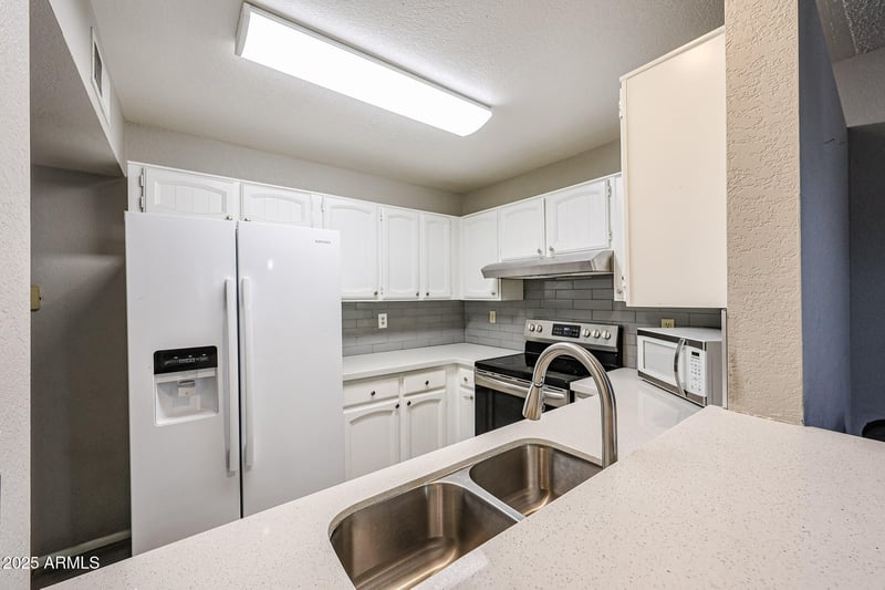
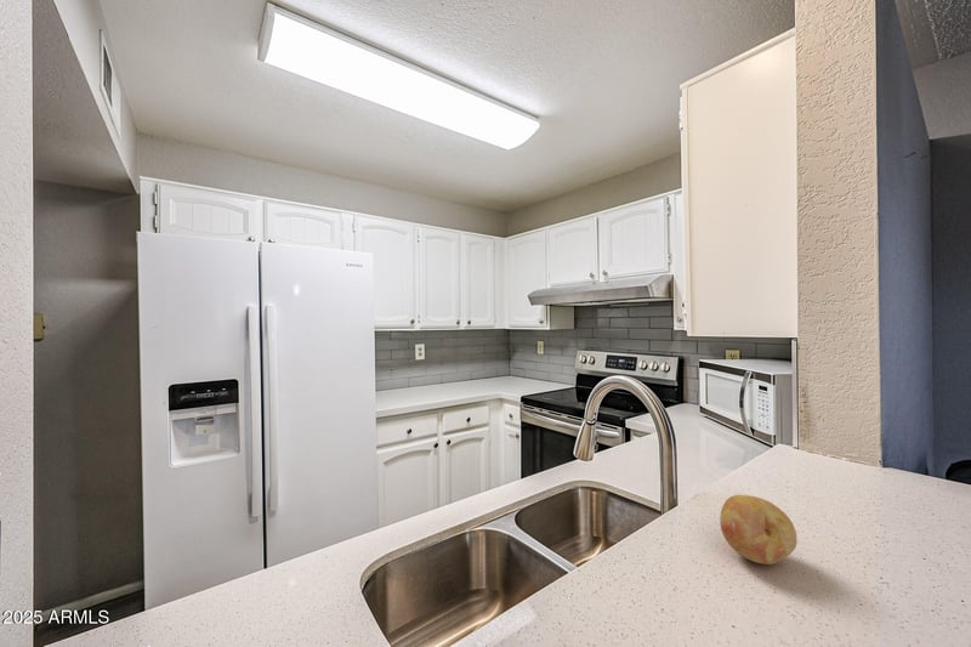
+ fruit [719,494,799,566]
